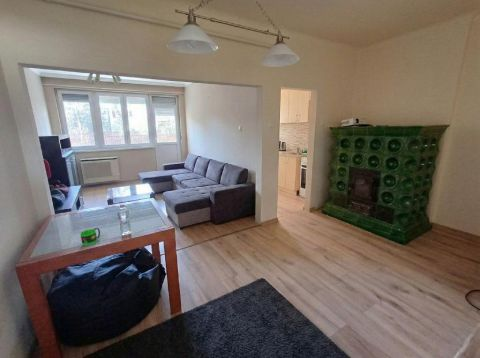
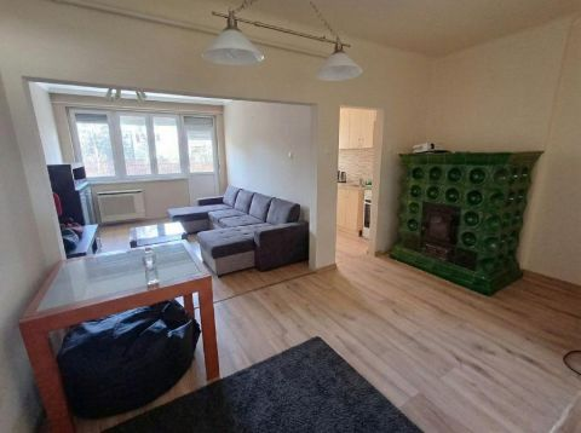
- mug [79,227,101,246]
